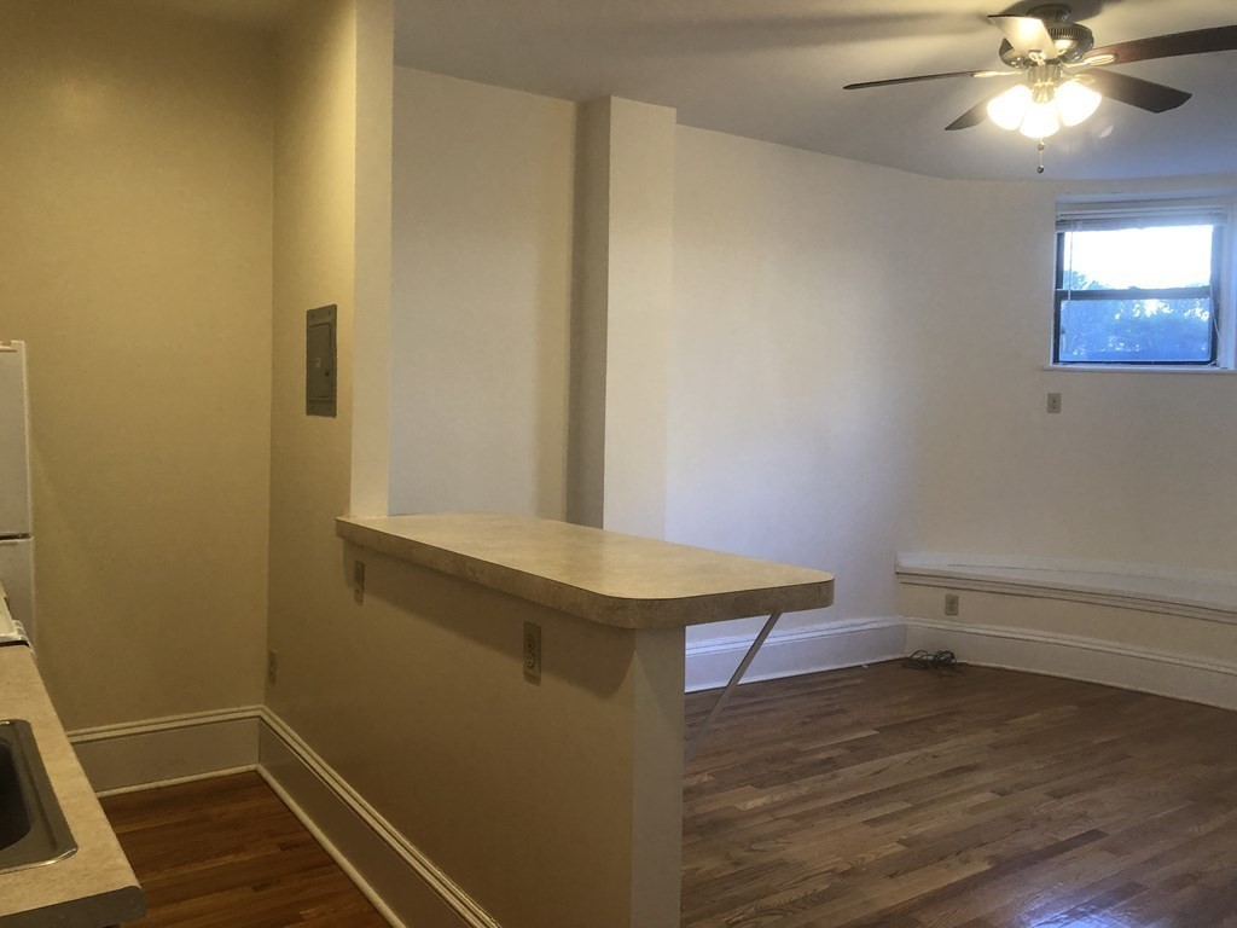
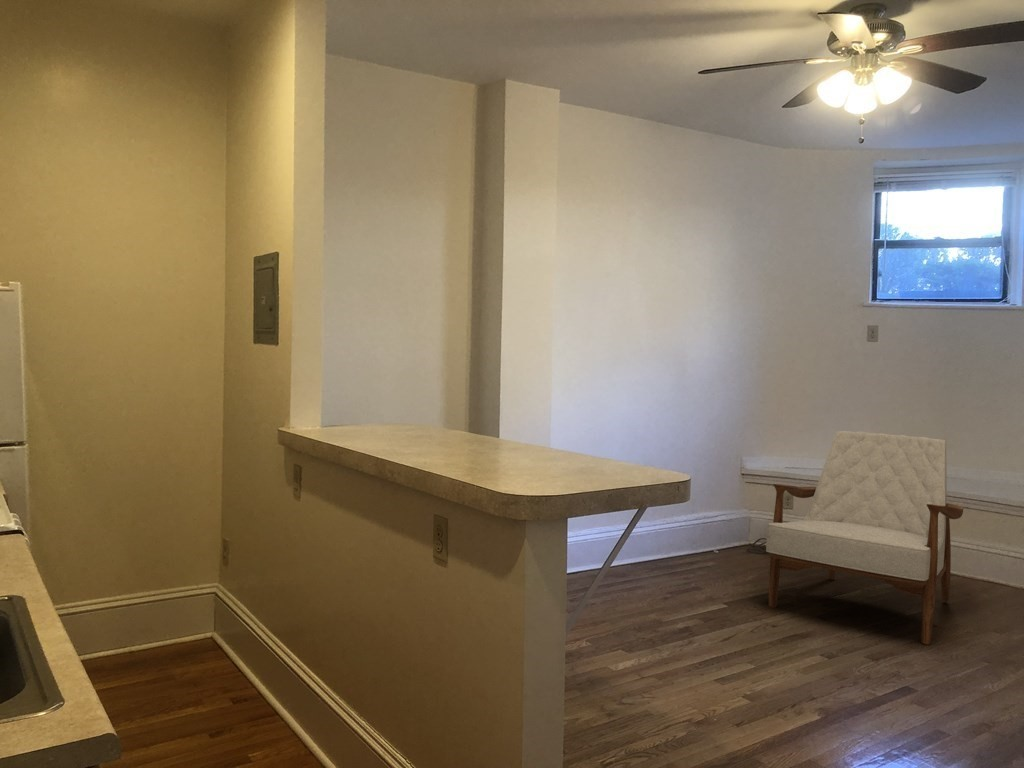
+ armchair [765,430,964,646]
